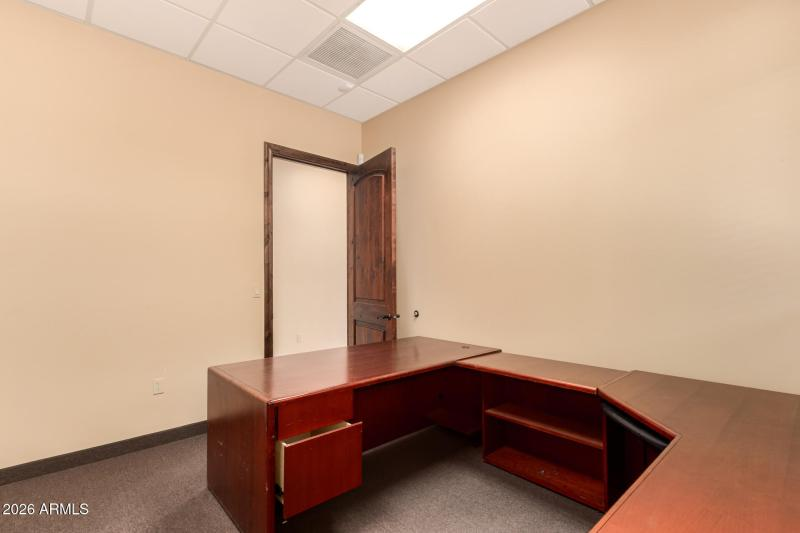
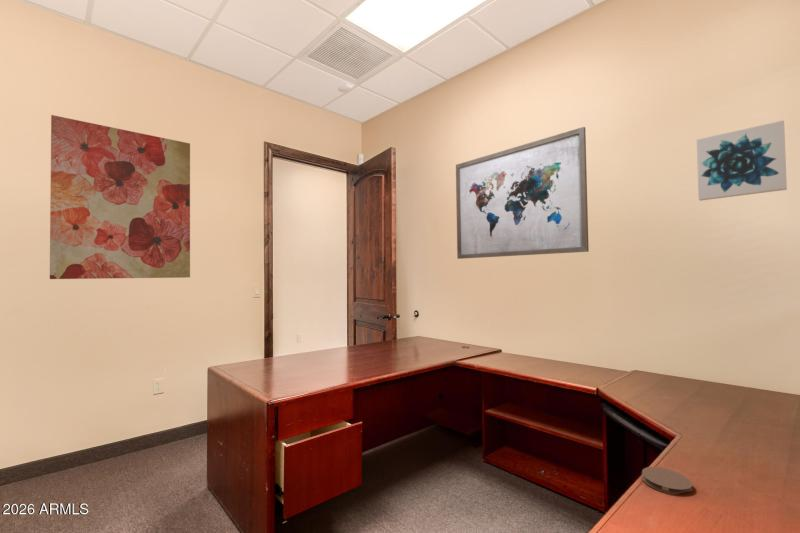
+ wall art [49,114,191,280]
+ coaster [641,466,693,496]
+ wall art [455,126,590,260]
+ wall art [696,119,788,202]
